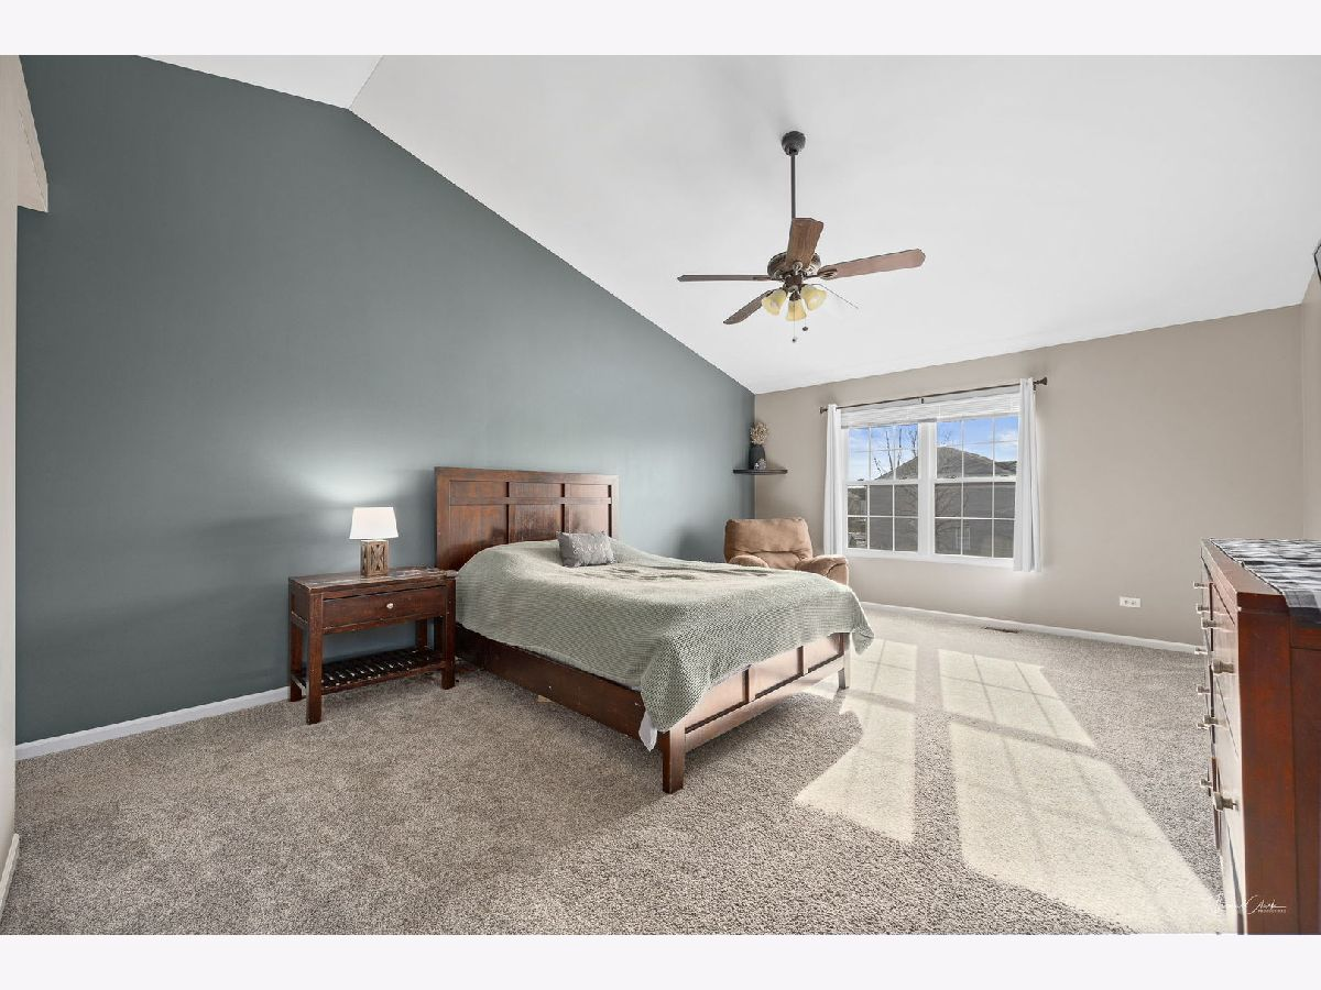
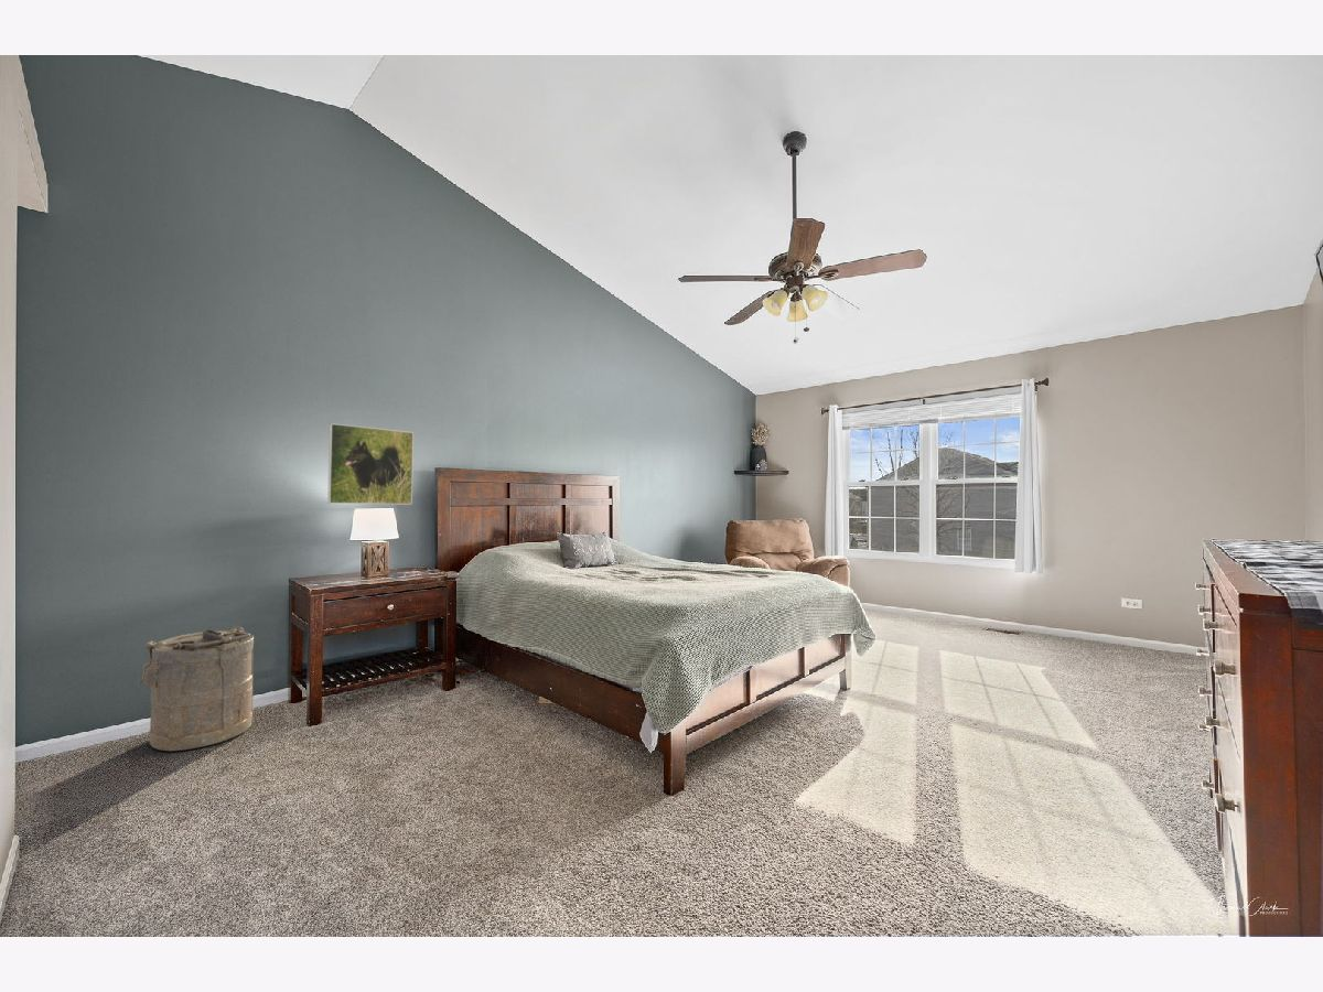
+ laundry hamper [138,626,255,752]
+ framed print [326,422,415,506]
